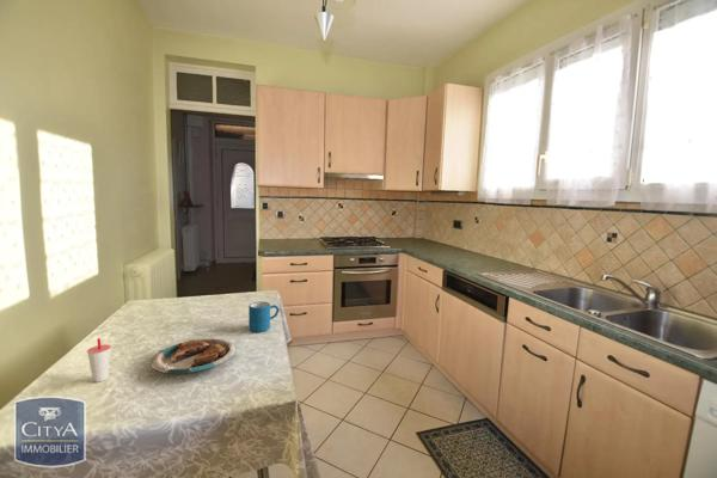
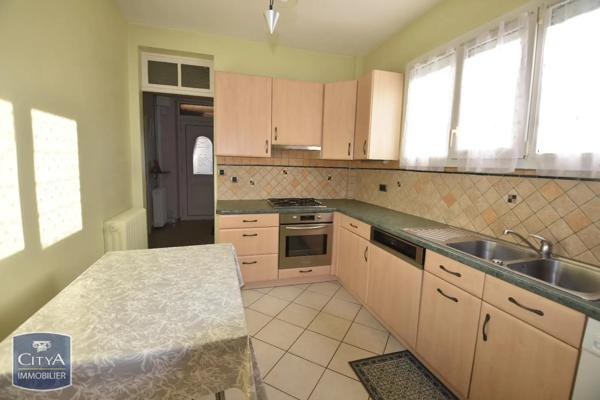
- mug [247,301,281,333]
- plate [149,337,237,375]
- cup [86,337,112,382]
